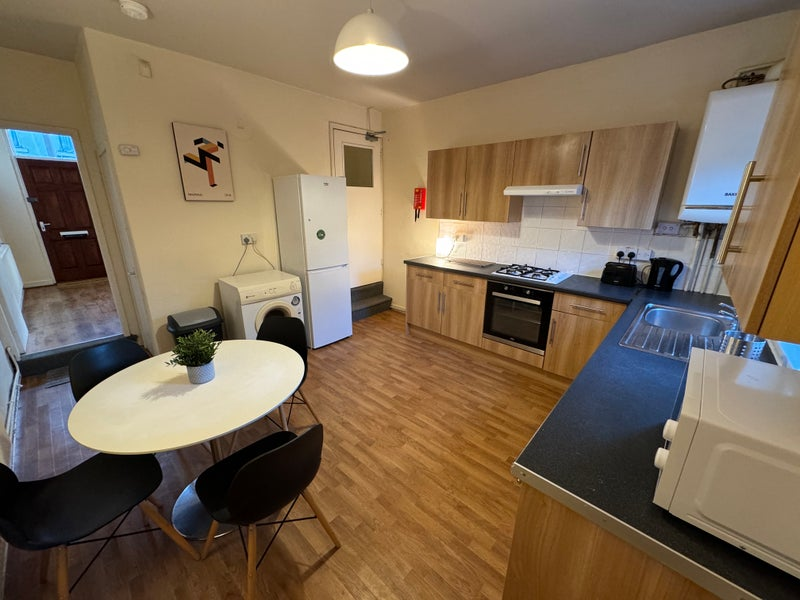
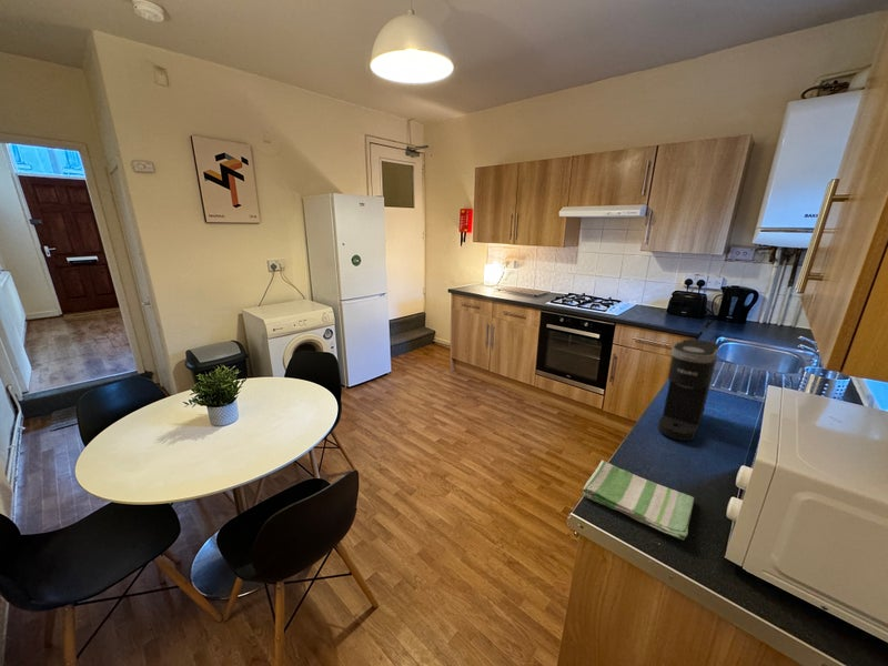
+ coffee maker [657,337,720,442]
+ dish towel [582,460,695,541]
